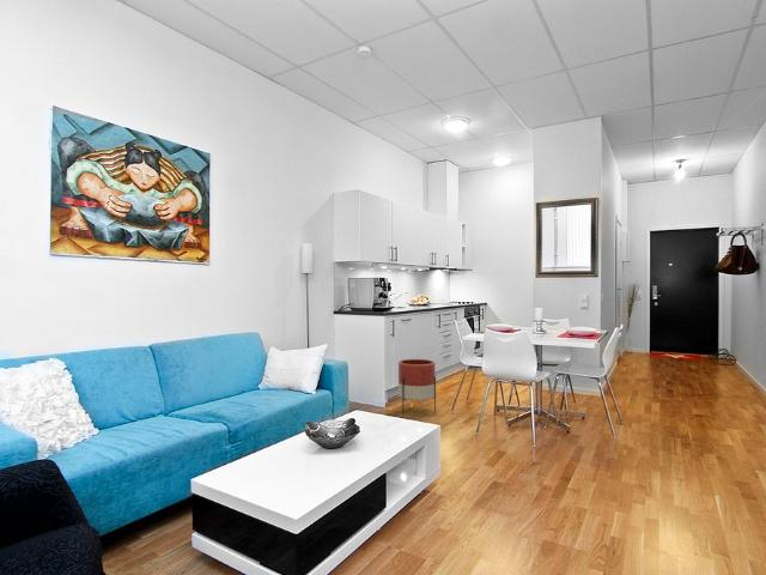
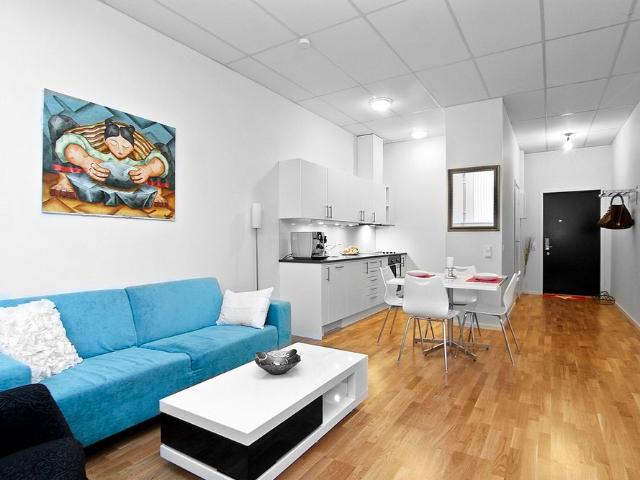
- planter [397,358,437,416]
